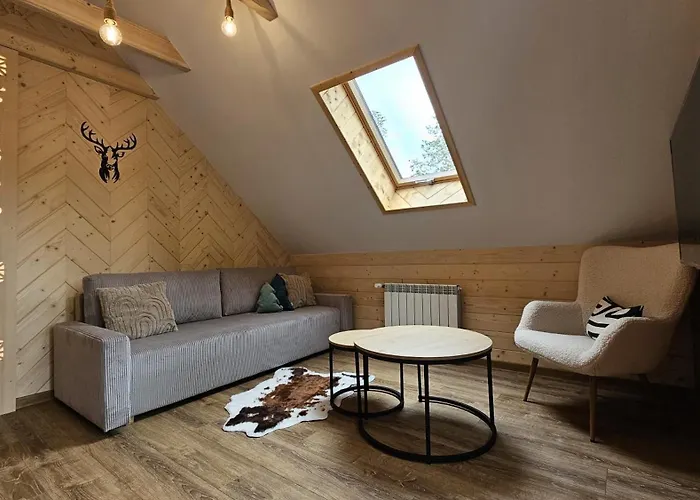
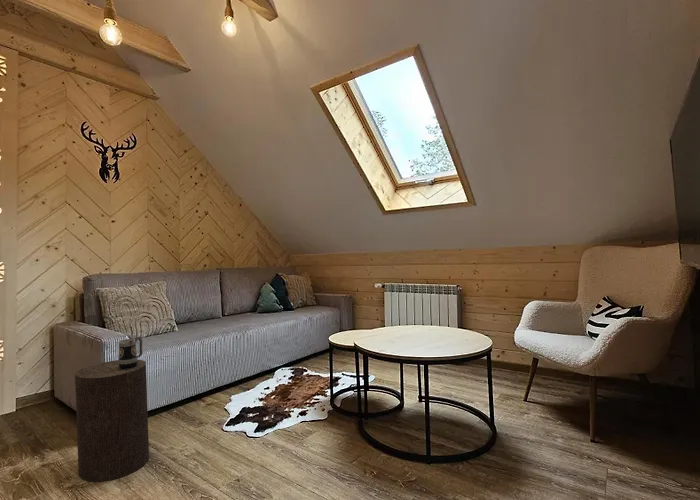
+ mug [117,336,143,370]
+ stool [74,359,150,483]
